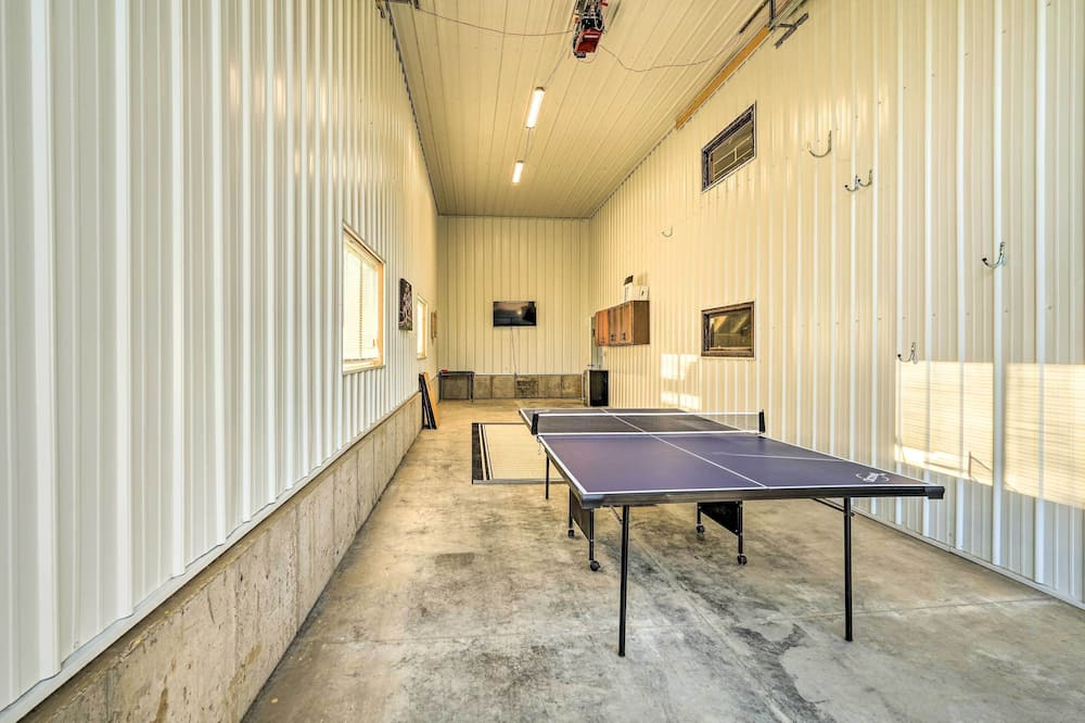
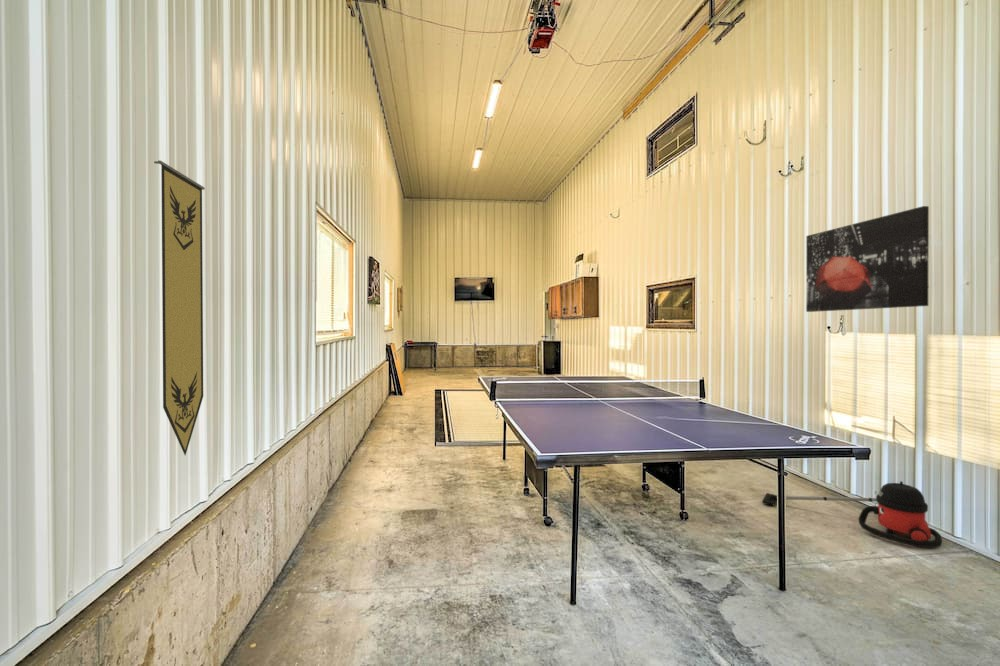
+ pennant [153,159,206,456]
+ wall art [805,205,930,313]
+ vacuum cleaner [761,480,943,548]
